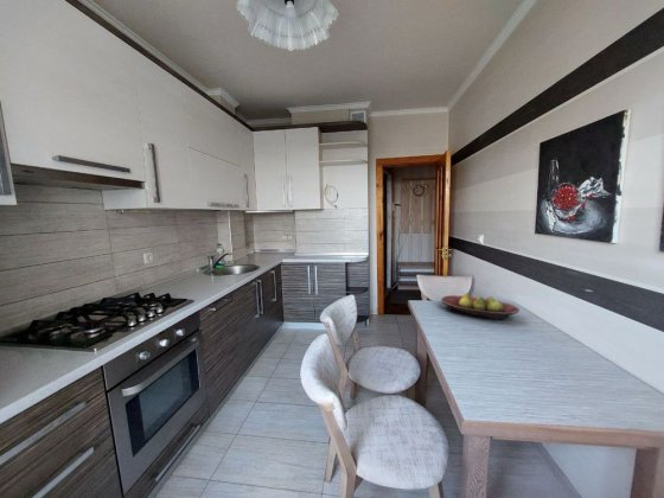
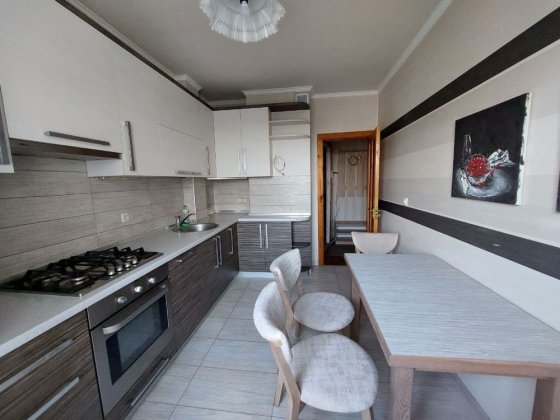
- fruit bowl [440,292,521,321]
